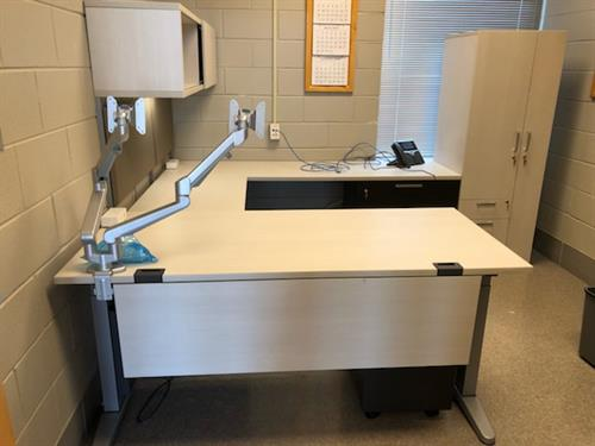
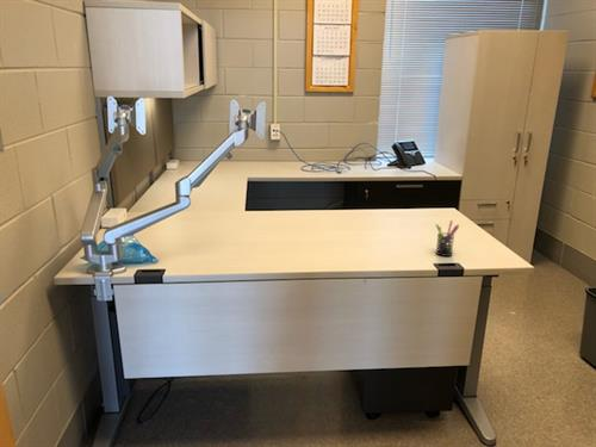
+ pen holder [435,219,460,257]
